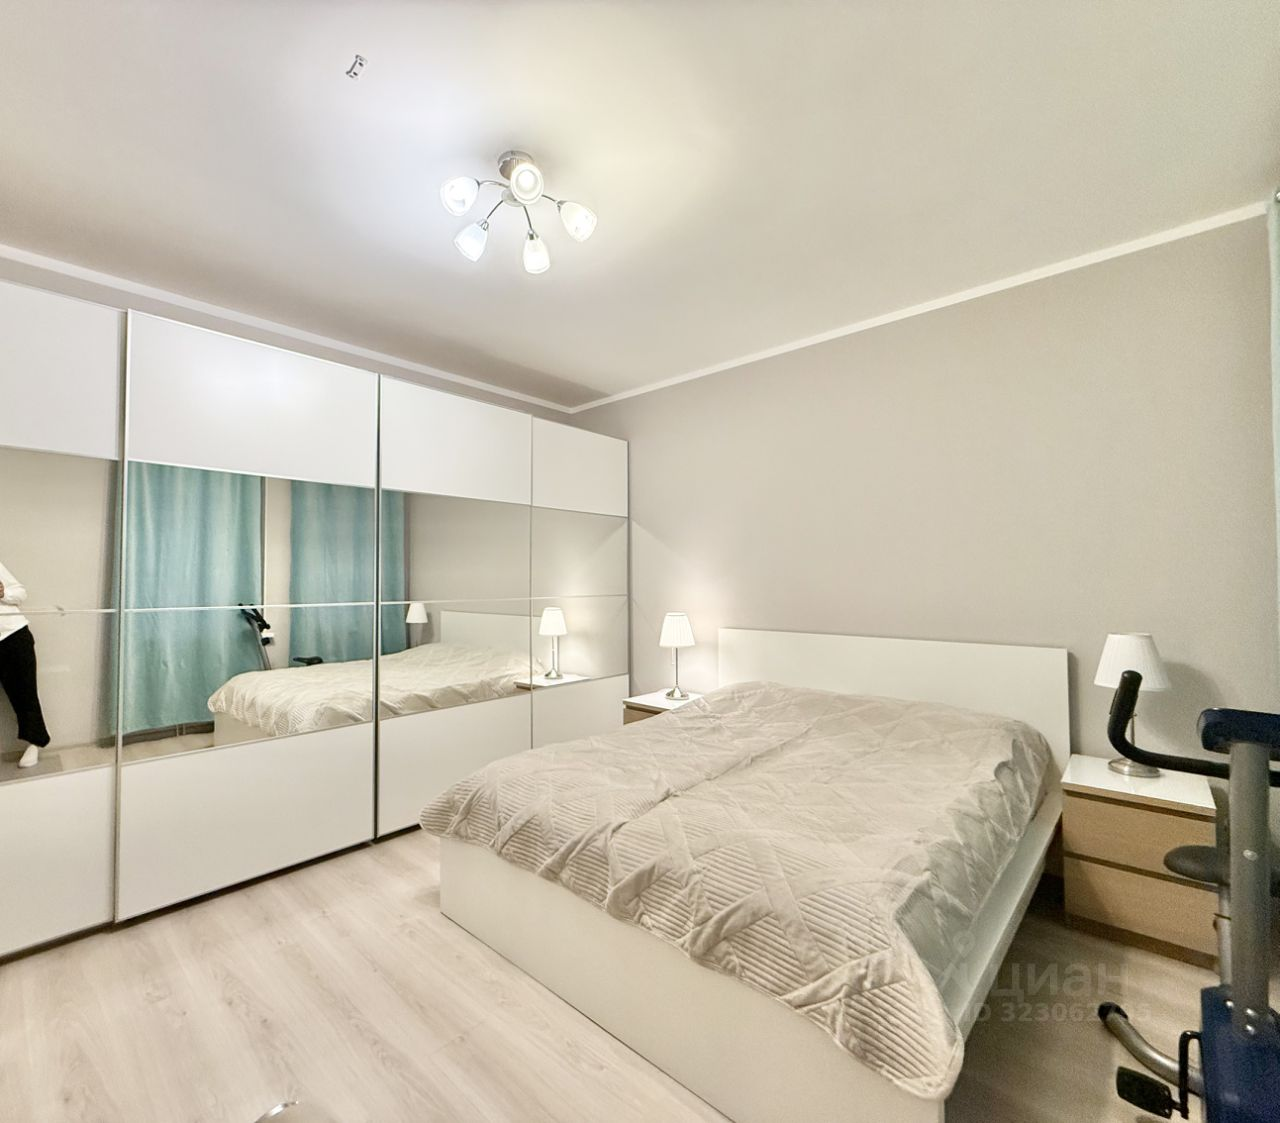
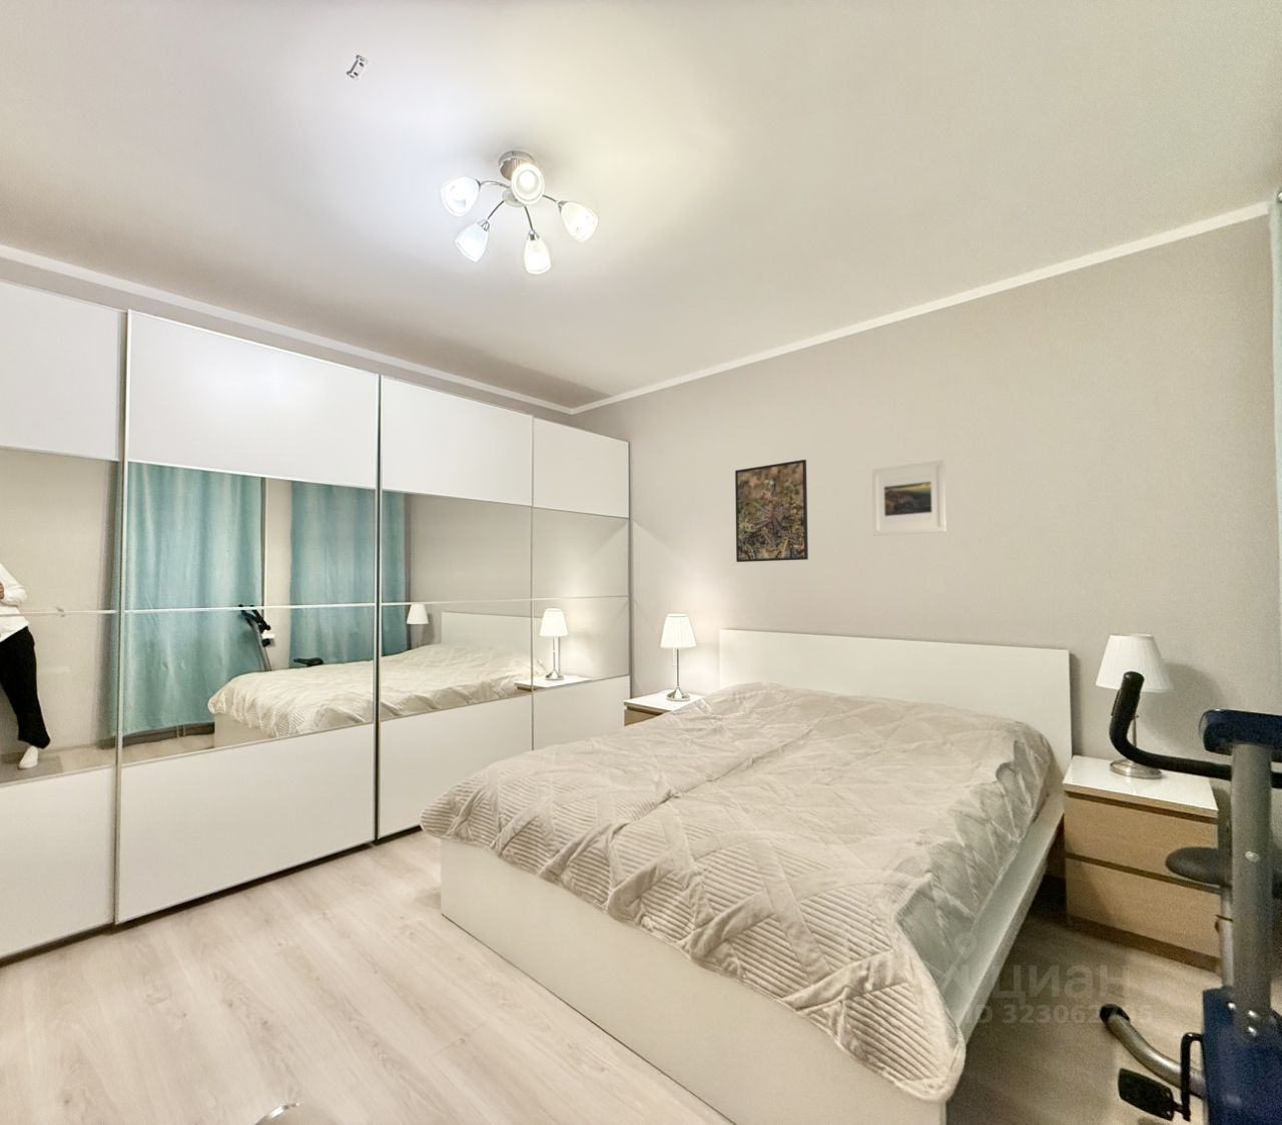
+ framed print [871,459,947,537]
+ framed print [734,459,809,562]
